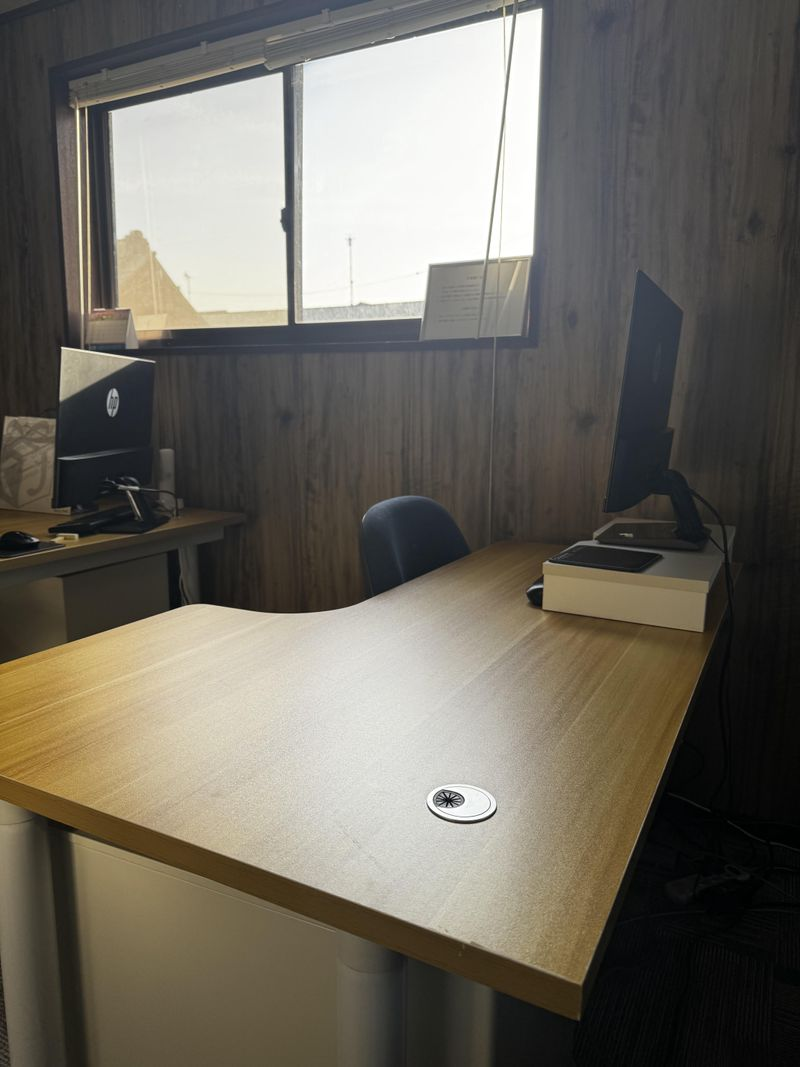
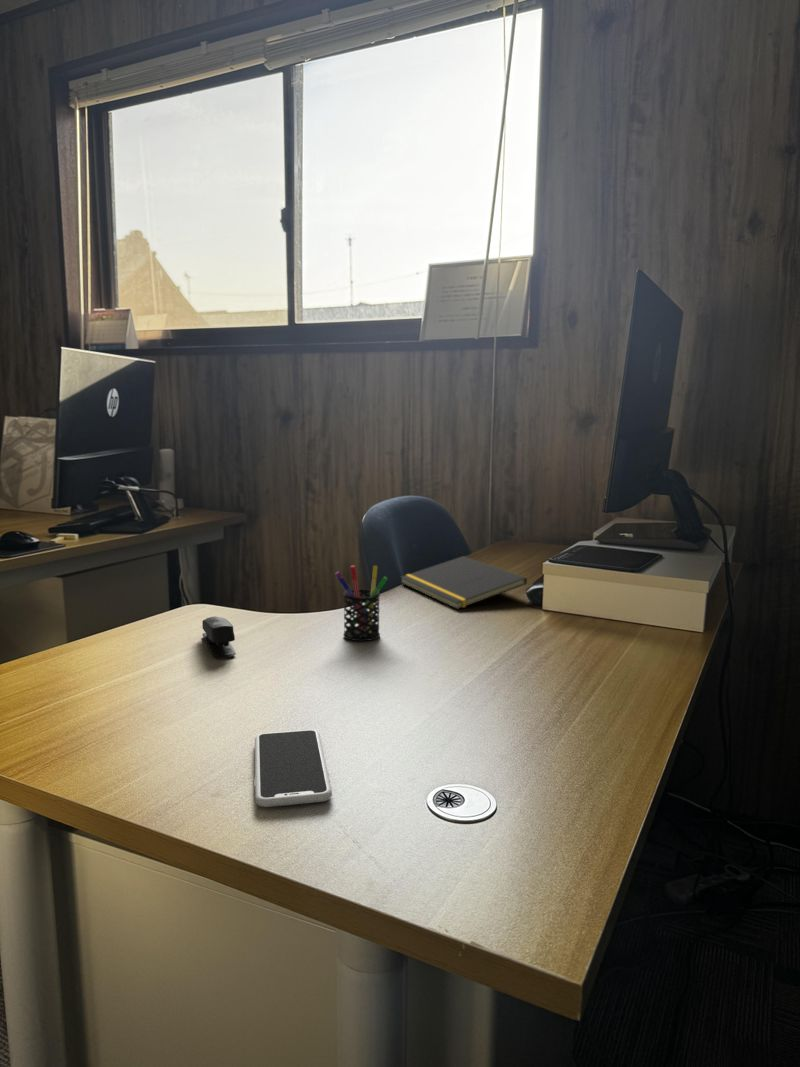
+ pen holder [334,564,388,642]
+ smartphone [253,729,333,808]
+ stapler [201,615,237,659]
+ notepad [399,555,528,610]
